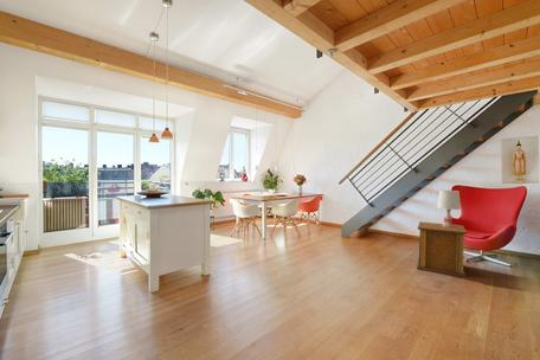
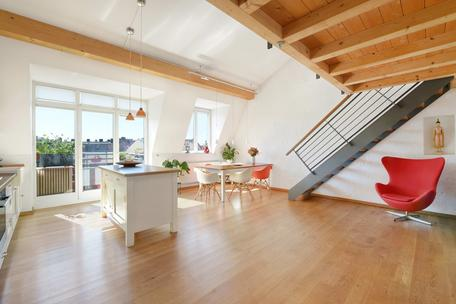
- side table [416,220,468,278]
- lamp [436,189,462,227]
